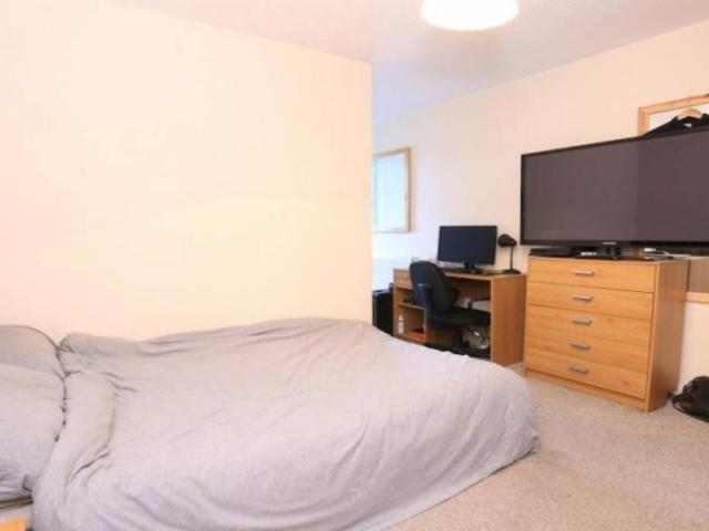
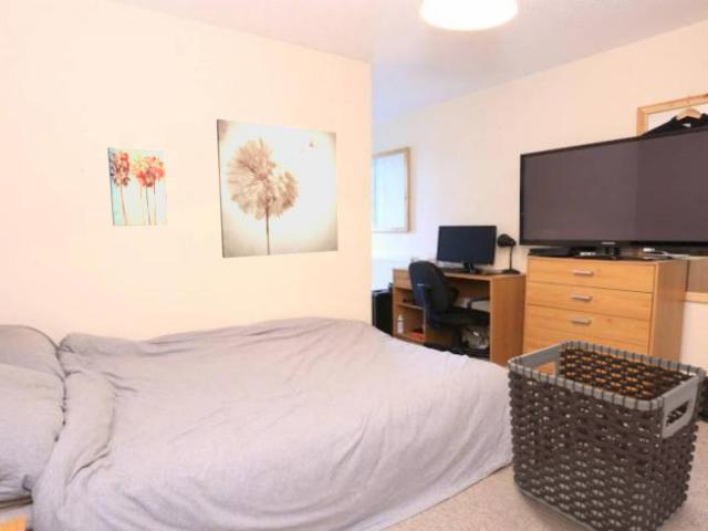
+ wall art [106,146,169,227]
+ wall art [216,118,340,259]
+ clothes hamper [507,339,708,531]
